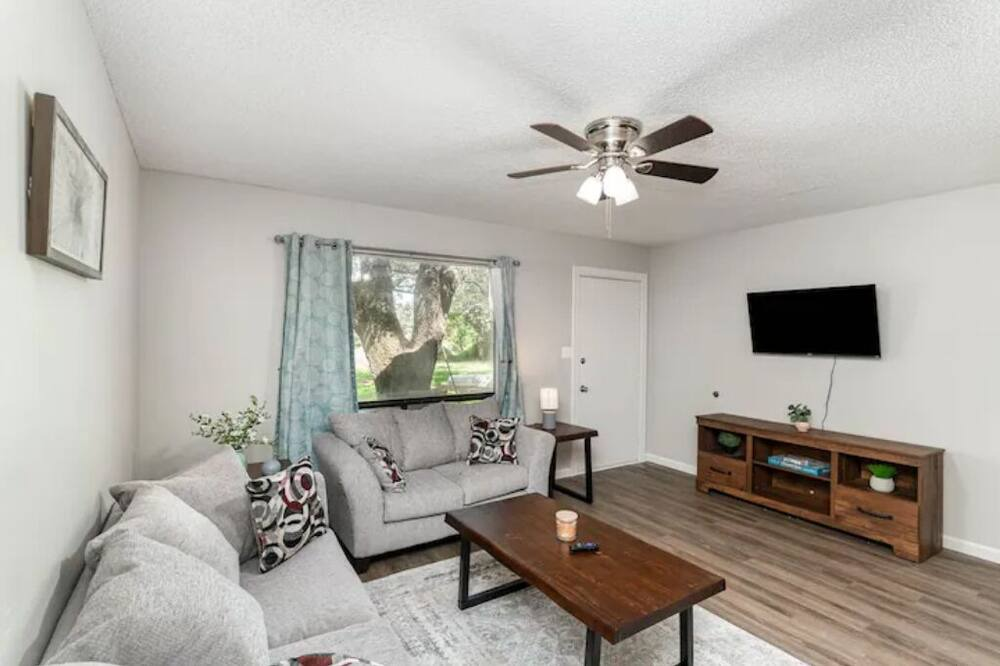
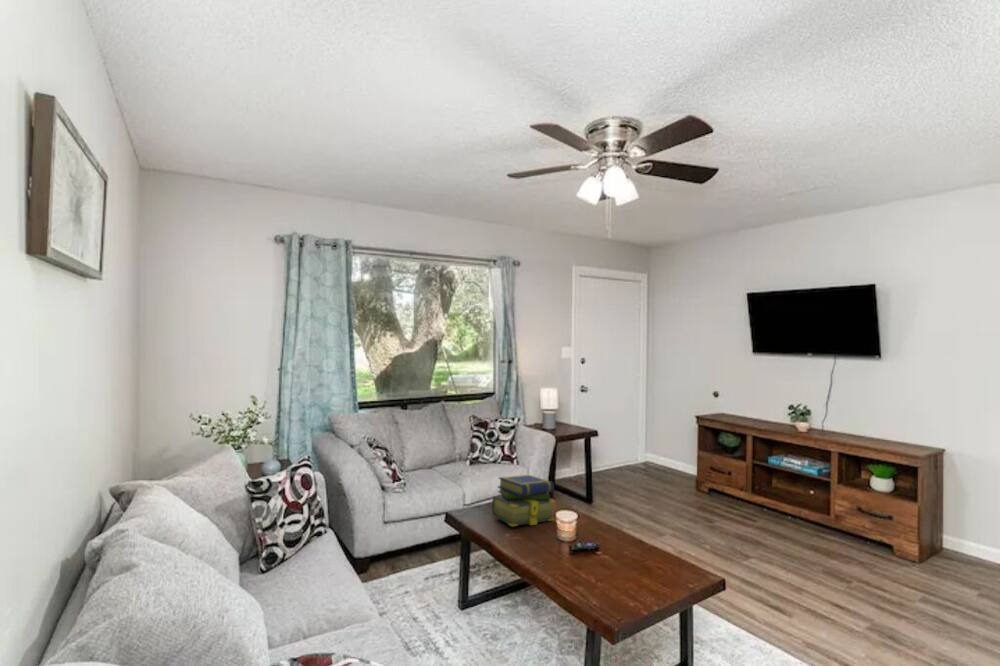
+ stack of books [491,474,556,527]
